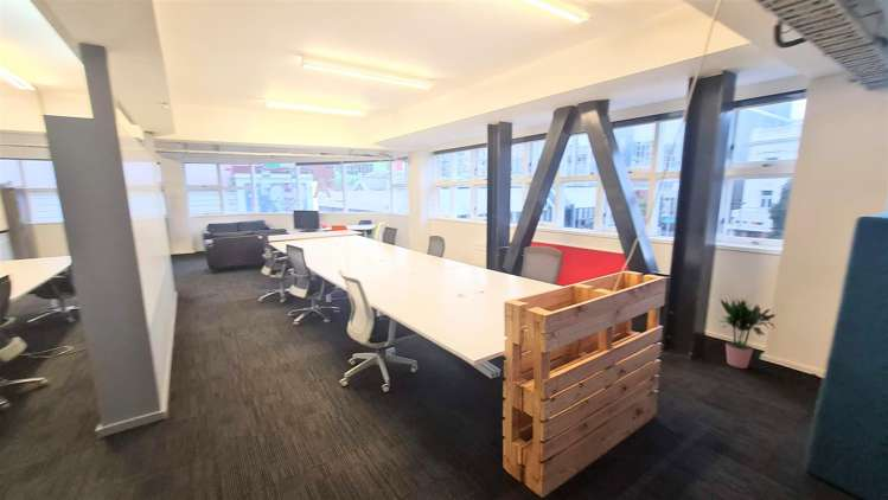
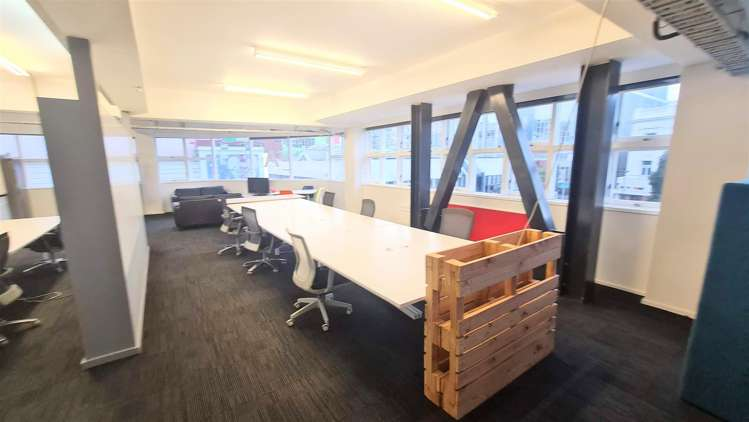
- potted plant [718,297,779,370]
